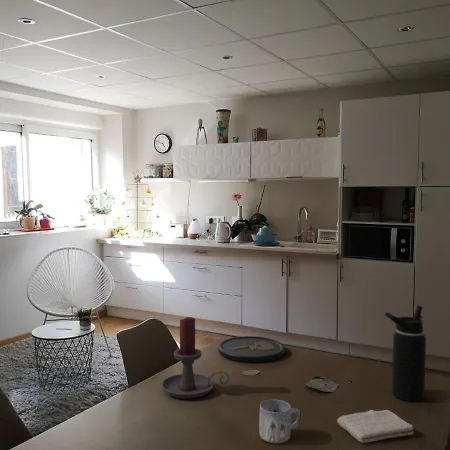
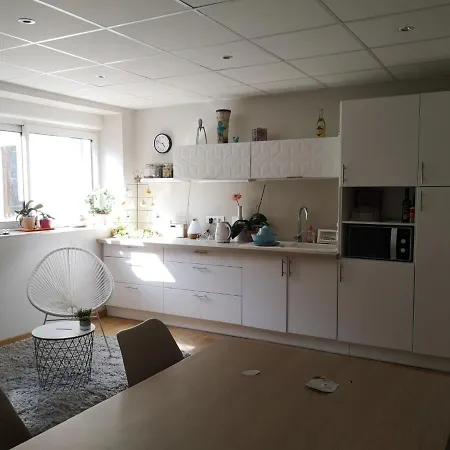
- mug [258,398,302,444]
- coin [217,335,286,364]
- candle holder [160,316,231,399]
- water bottle [383,304,427,402]
- washcloth [336,409,414,444]
